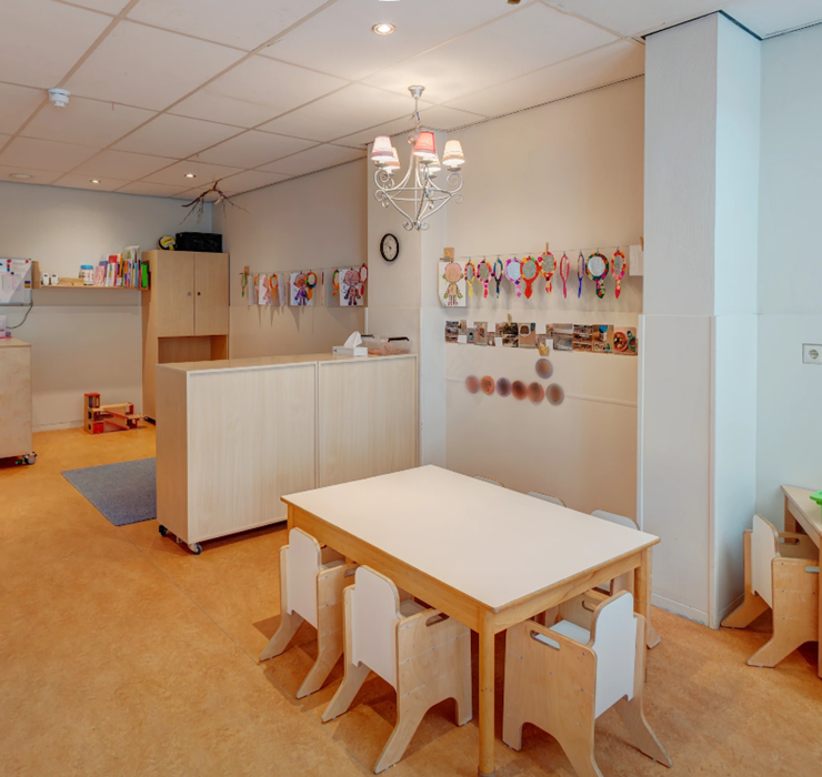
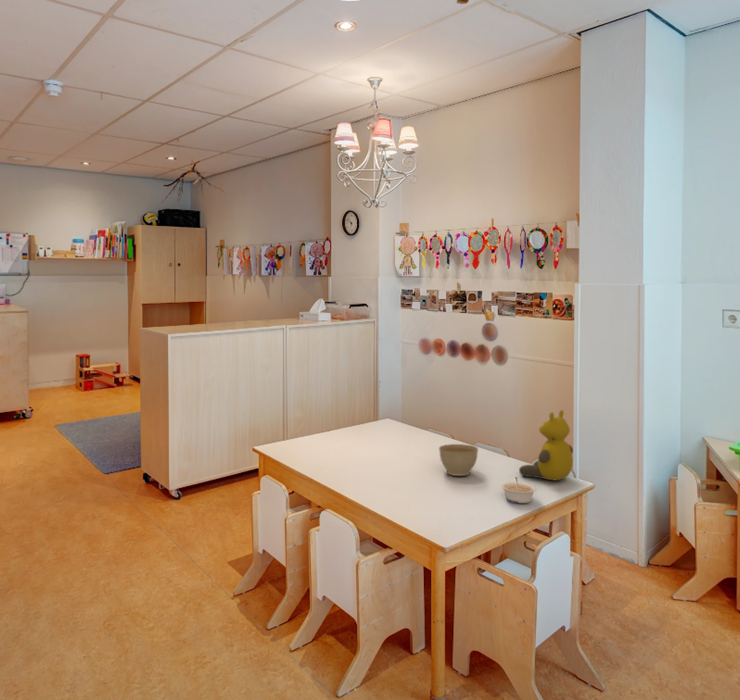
+ planter bowl [438,443,479,477]
+ toy bear [518,409,574,481]
+ legume [500,476,538,504]
